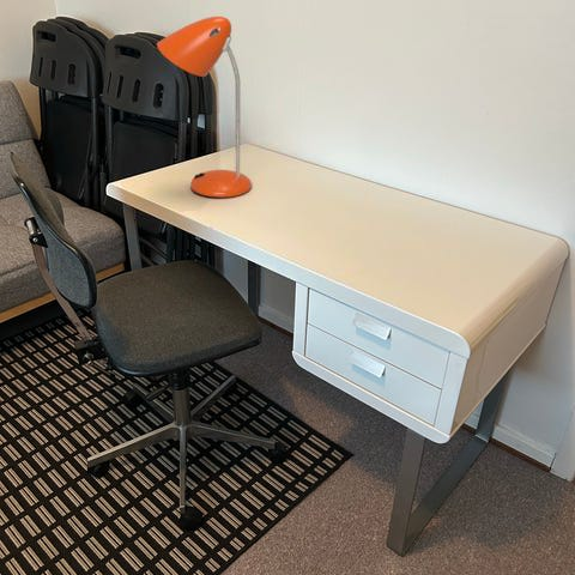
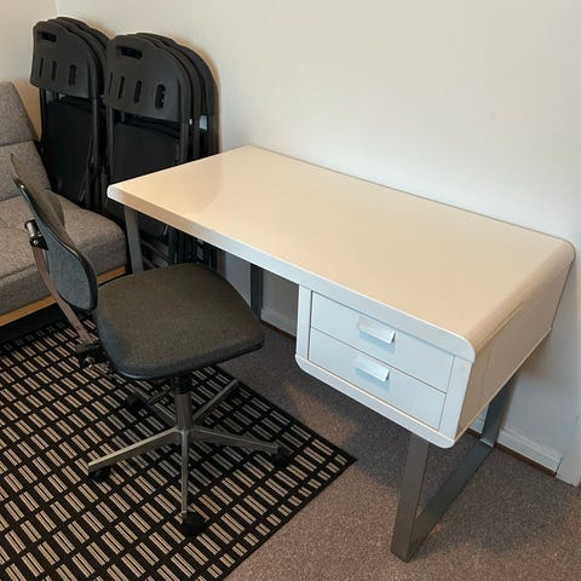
- desk lamp [156,16,253,200]
